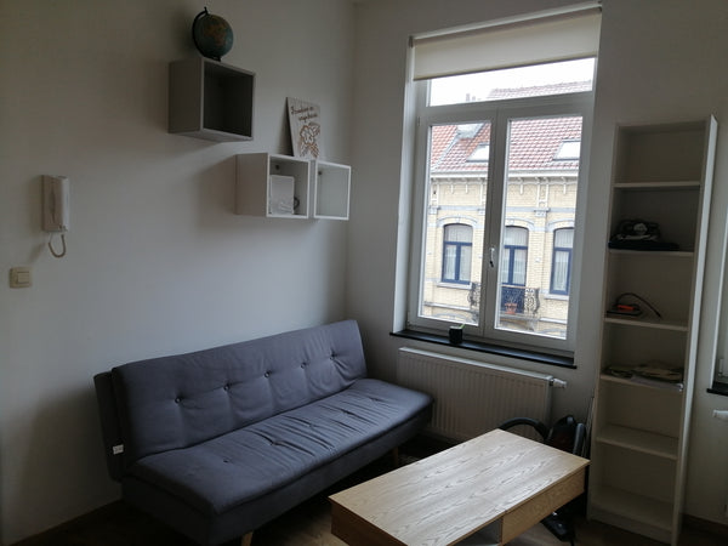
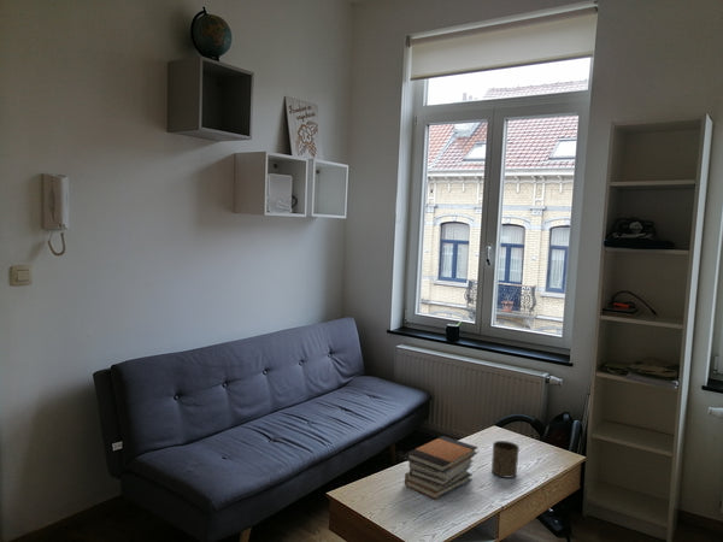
+ book stack [404,435,480,500]
+ cup [490,440,521,479]
